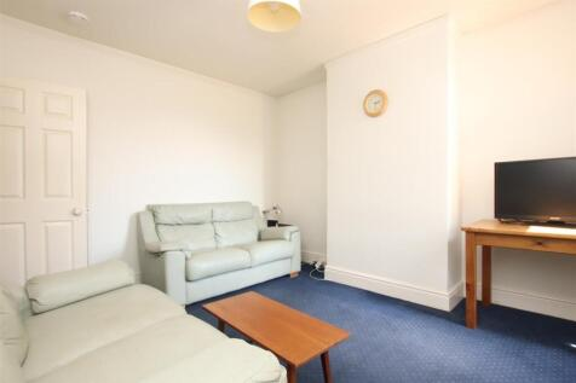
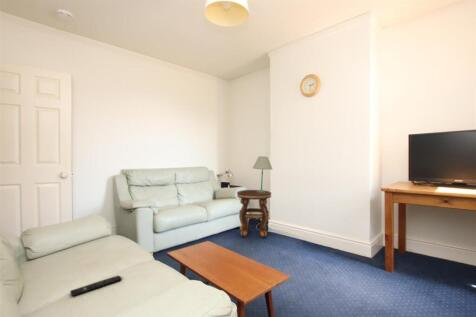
+ side table [236,189,272,239]
+ table lamp [252,156,273,193]
+ remote control [69,275,122,297]
